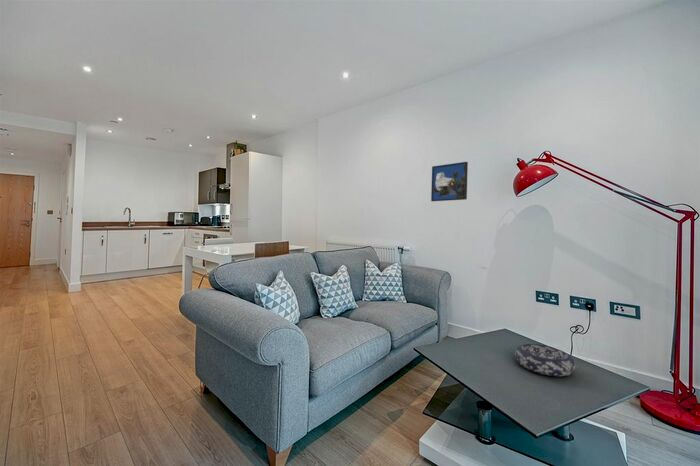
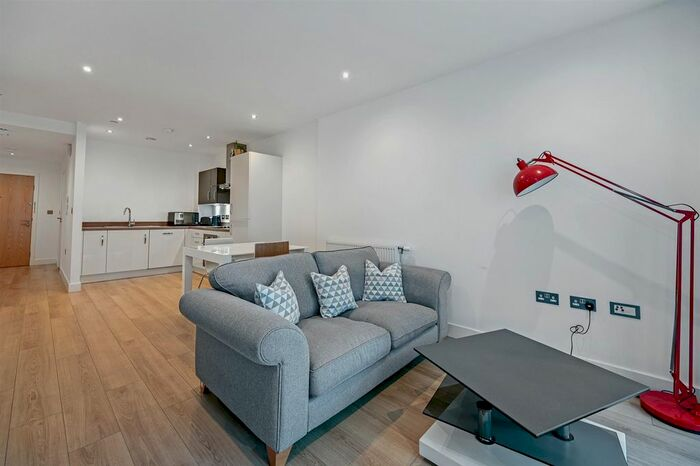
- decorative bowl [514,343,576,377]
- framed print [430,161,469,202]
